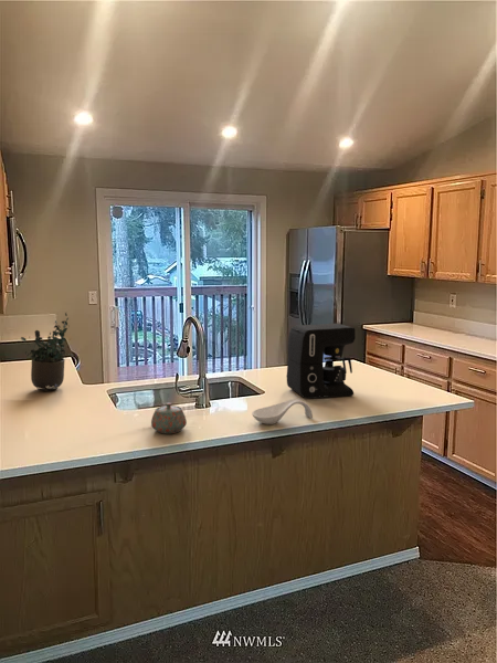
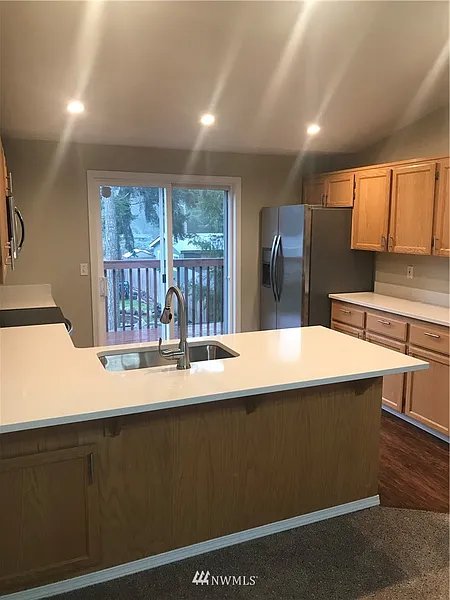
- teapot [150,402,188,434]
- coffee maker [286,323,357,399]
- potted plant [20,312,70,392]
- spoon rest [251,398,314,425]
